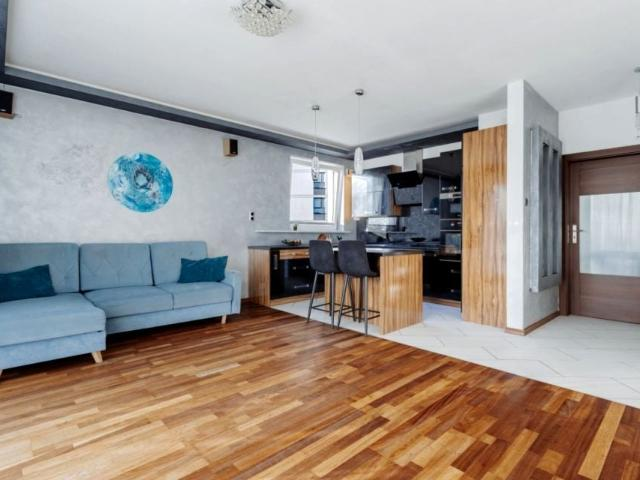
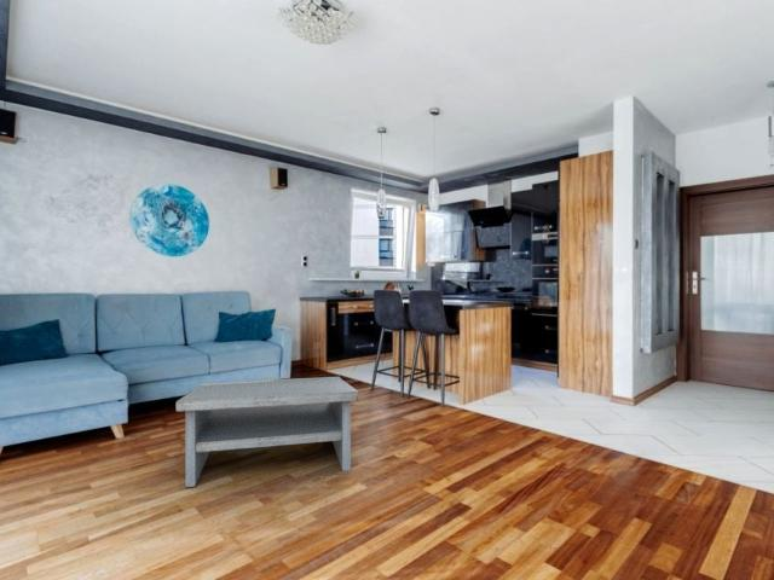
+ coffee table [175,376,359,488]
